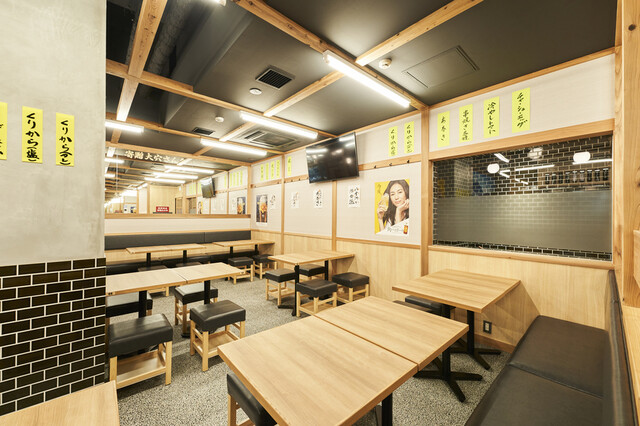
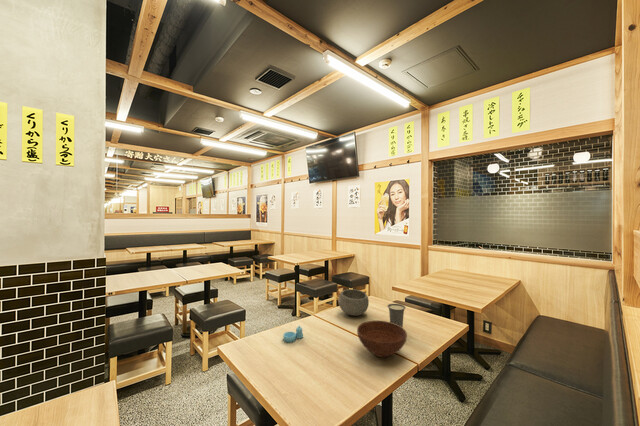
+ cup [386,303,406,328]
+ bowl [356,320,408,358]
+ bowl [337,288,370,317]
+ salt and pepper shaker set [282,325,304,344]
